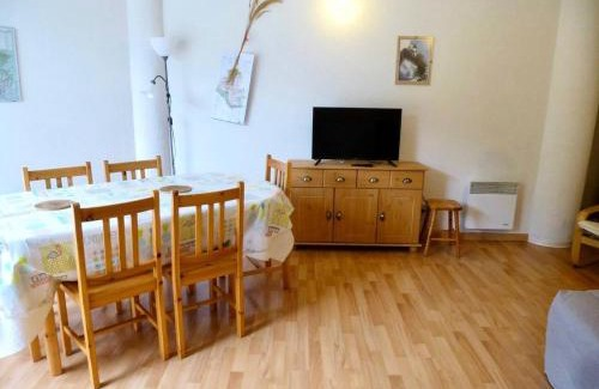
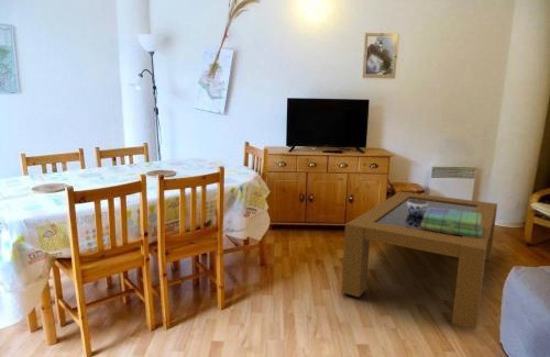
+ stack of books [421,208,482,238]
+ coffee table [341,190,498,331]
+ jar [407,199,428,216]
